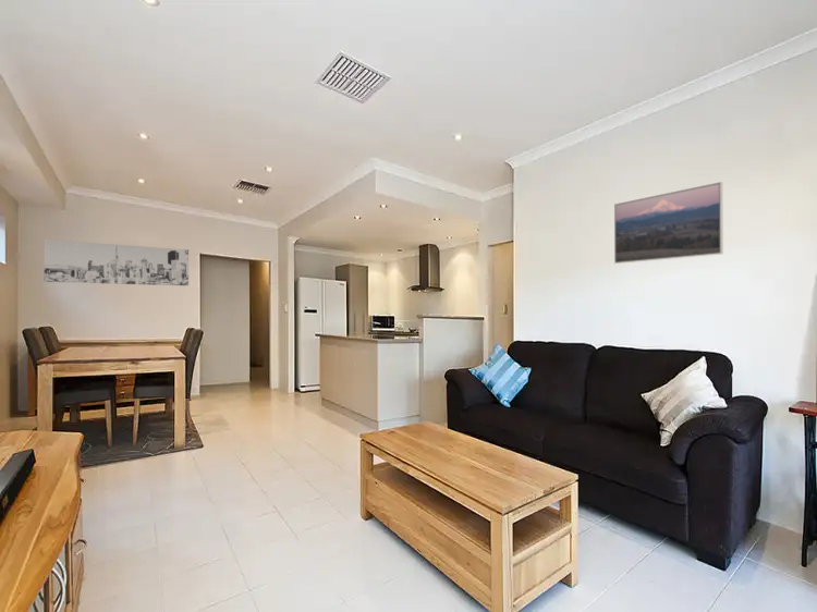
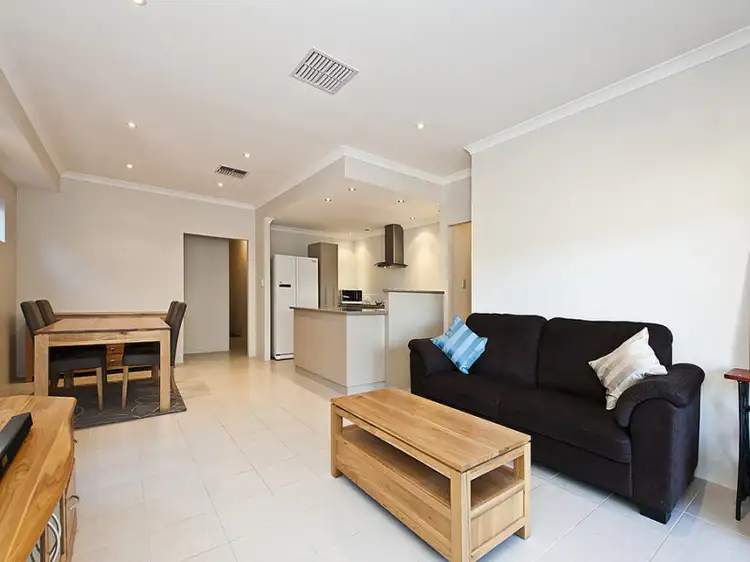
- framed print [613,181,724,265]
- wall art [44,238,190,286]
